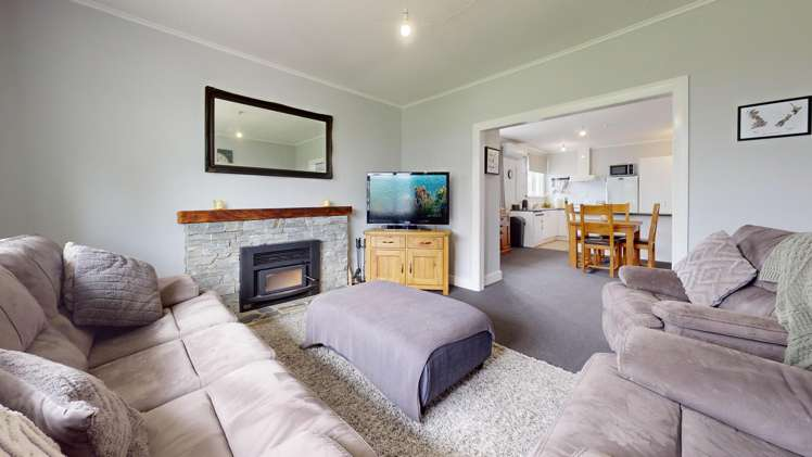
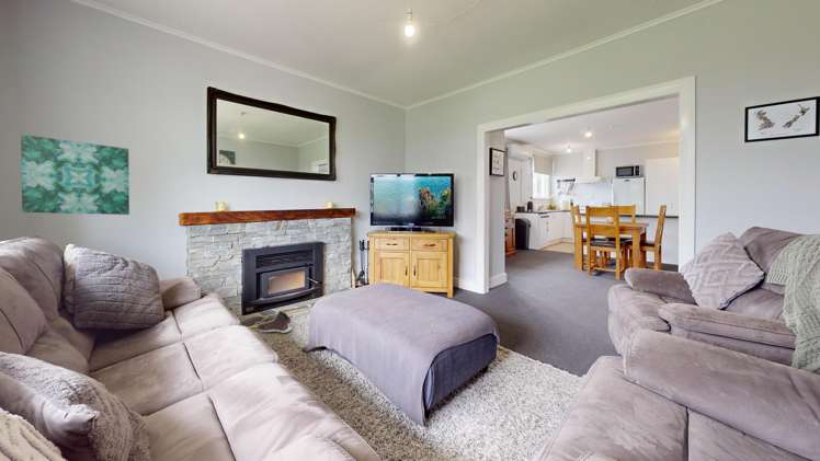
+ sneaker [257,310,294,334]
+ wall art [20,134,130,216]
